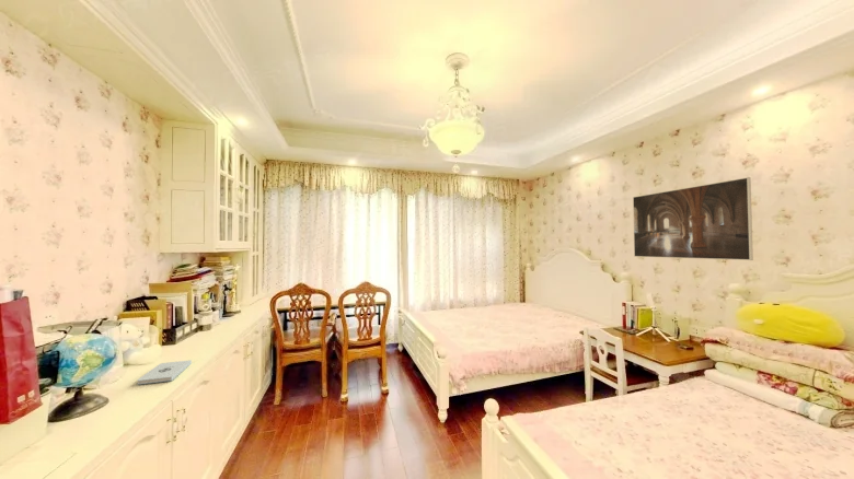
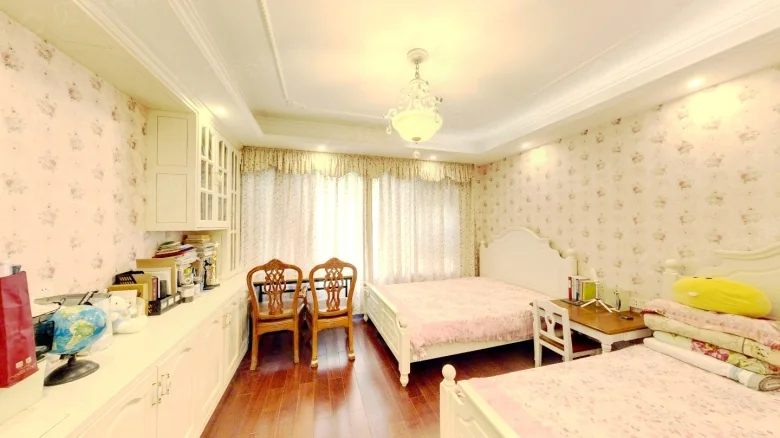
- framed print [632,176,754,261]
- notepad [136,359,193,385]
